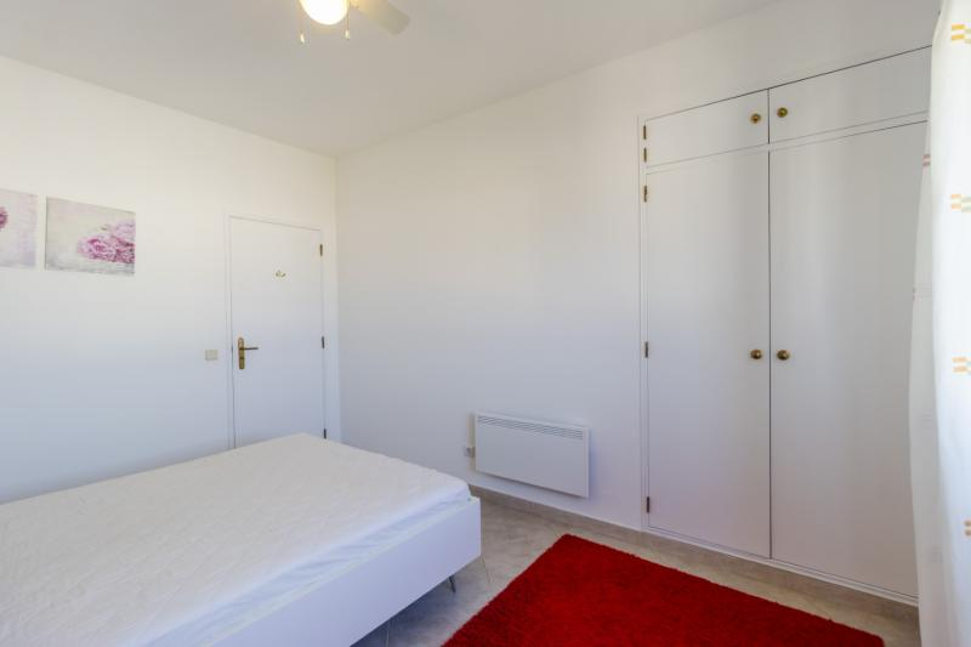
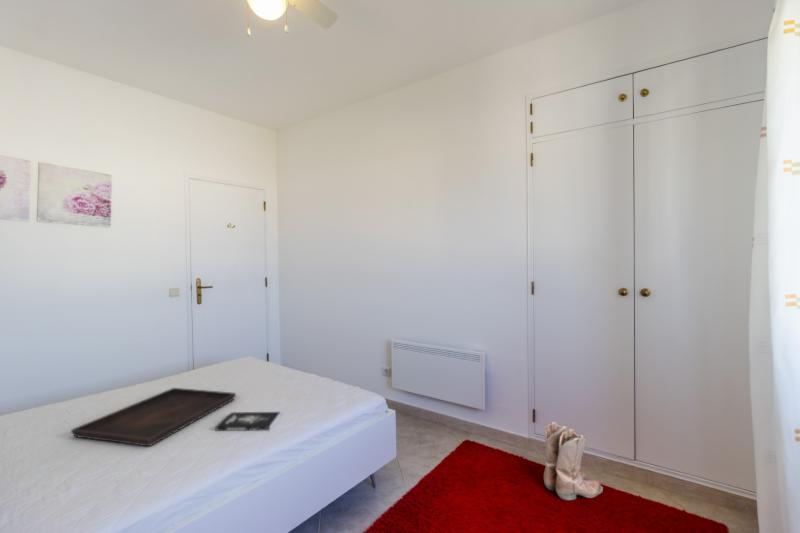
+ boots [543,421,604,501]
+ book [214,411,282,432]
+ serving tray [70,387,237,447]
